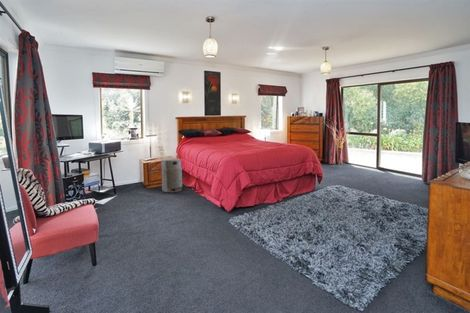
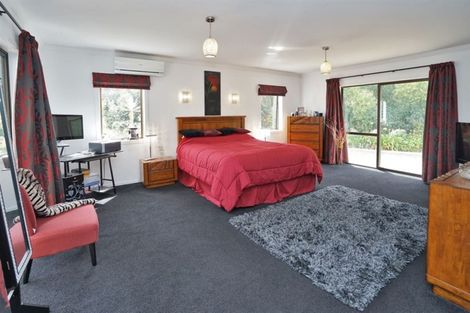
- air purifier [161,157,183,193]
